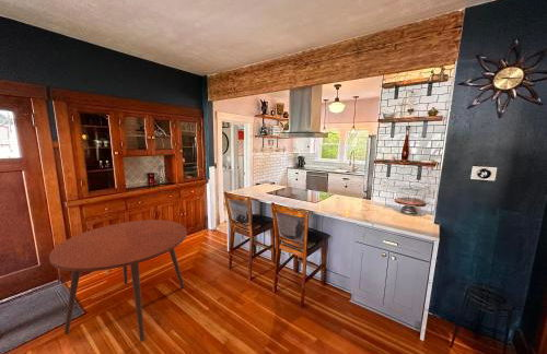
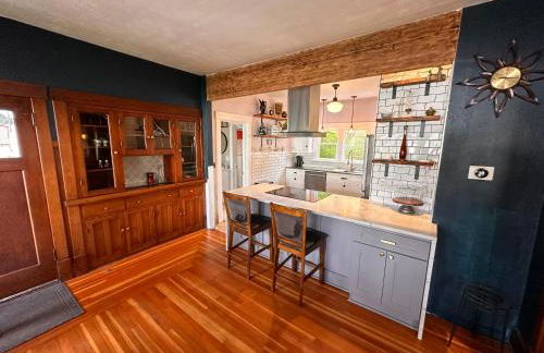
- dining table [48,219,188,342]
